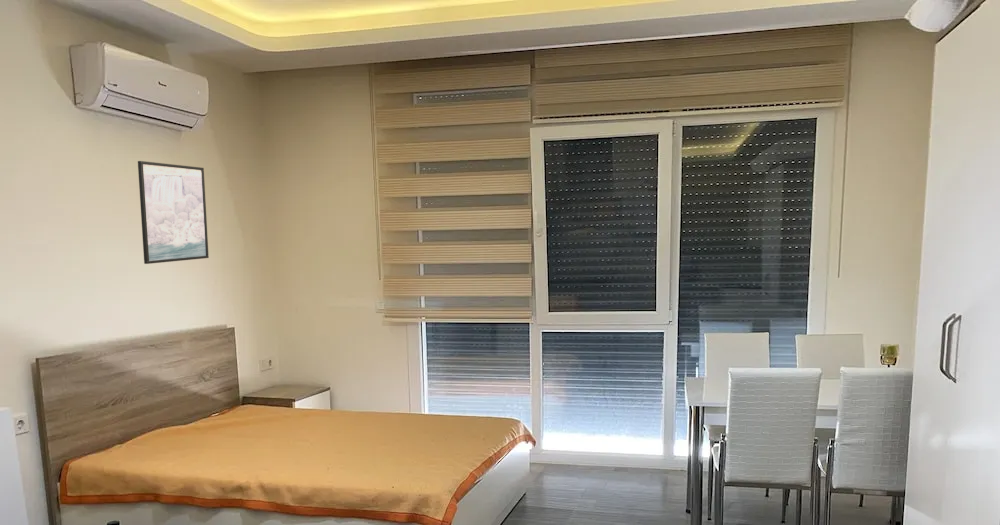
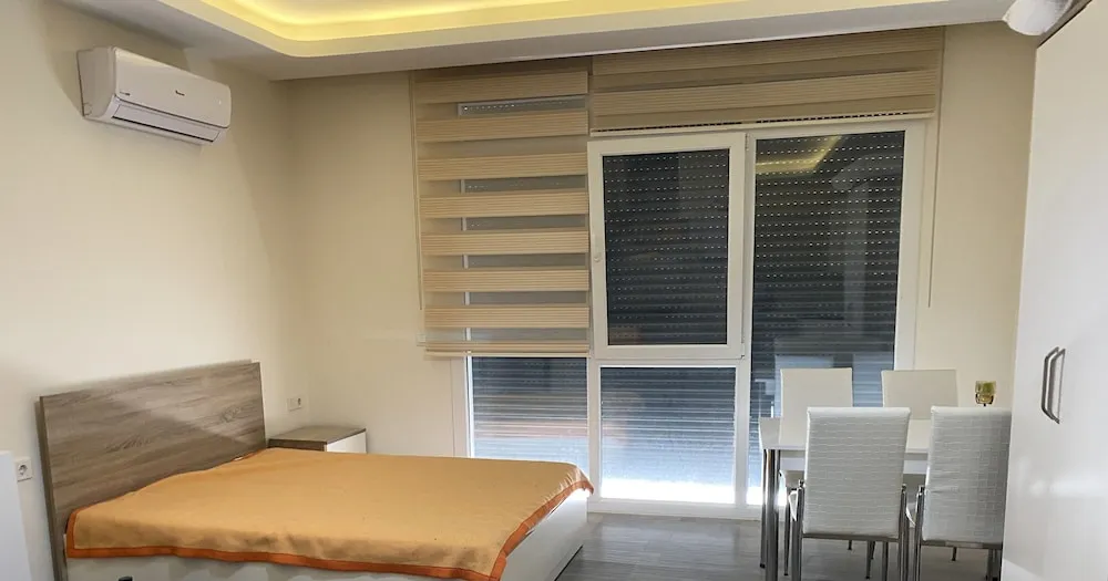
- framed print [137,160,210,265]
